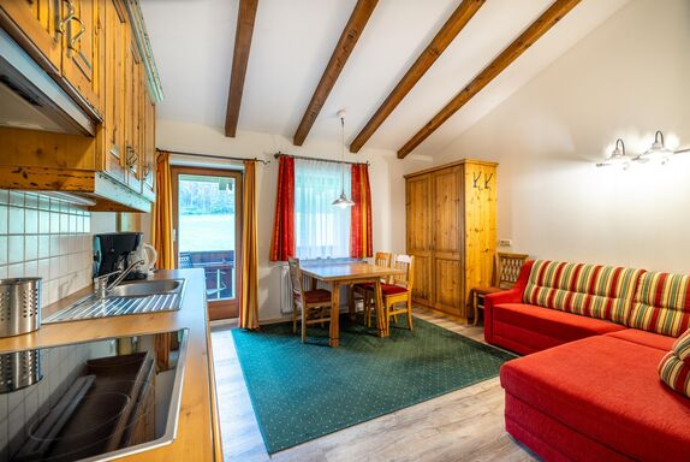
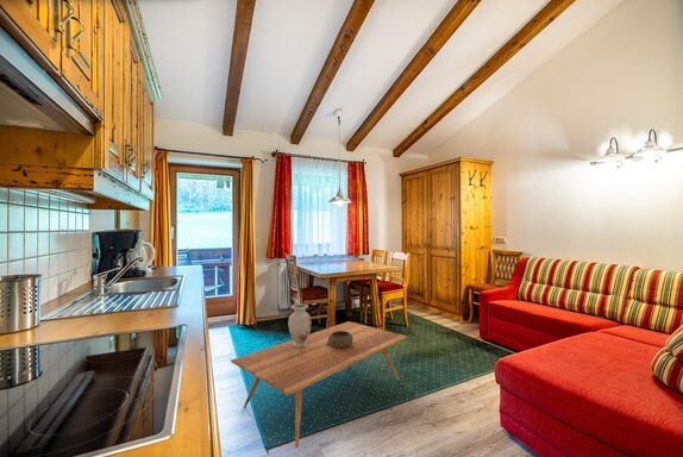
+ vase [287,302,313,348]
+ decorative bowl [327,331,353,350]
+ coffee table [230,320,408,449]
